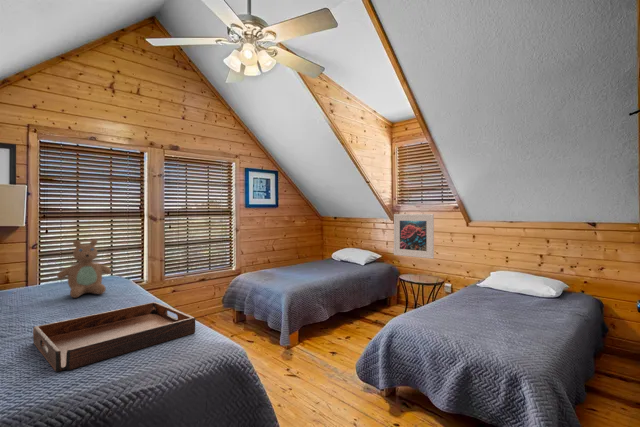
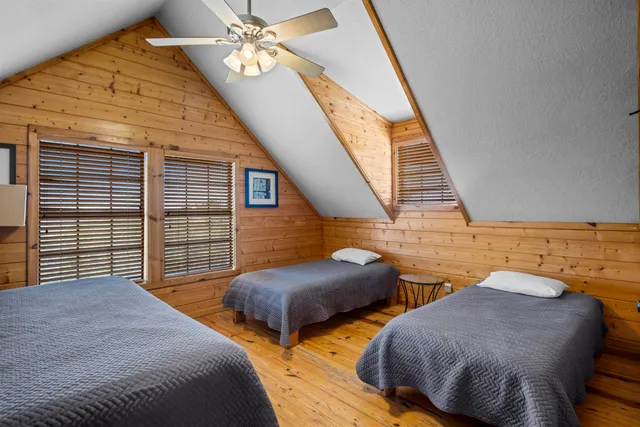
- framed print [393,213,435,260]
- serving tray [32,301,196,373]
- teddy bear [56,238,112,299]
